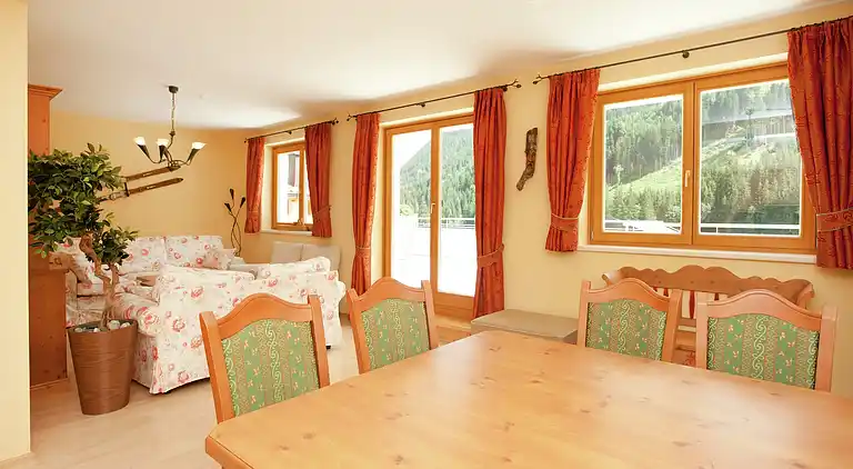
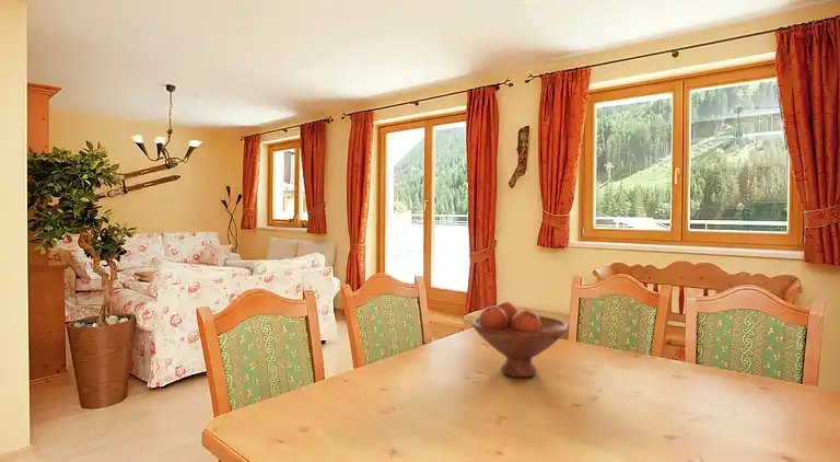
+ fruit bowl [470,301,569,379]
